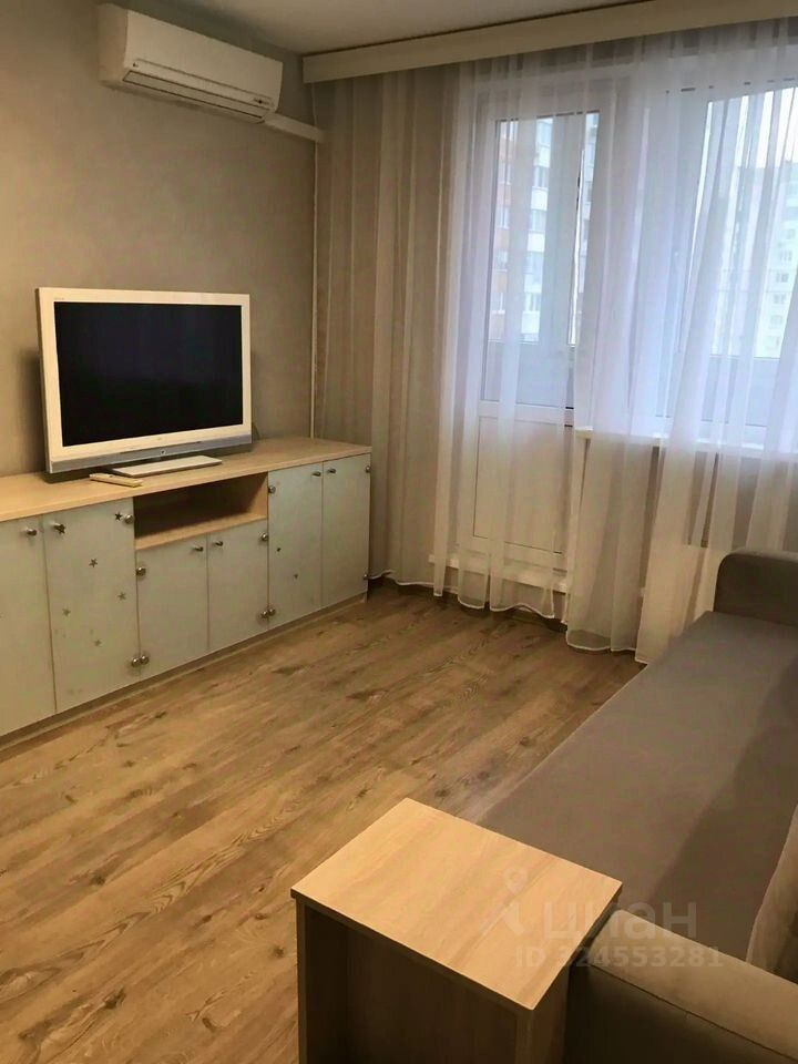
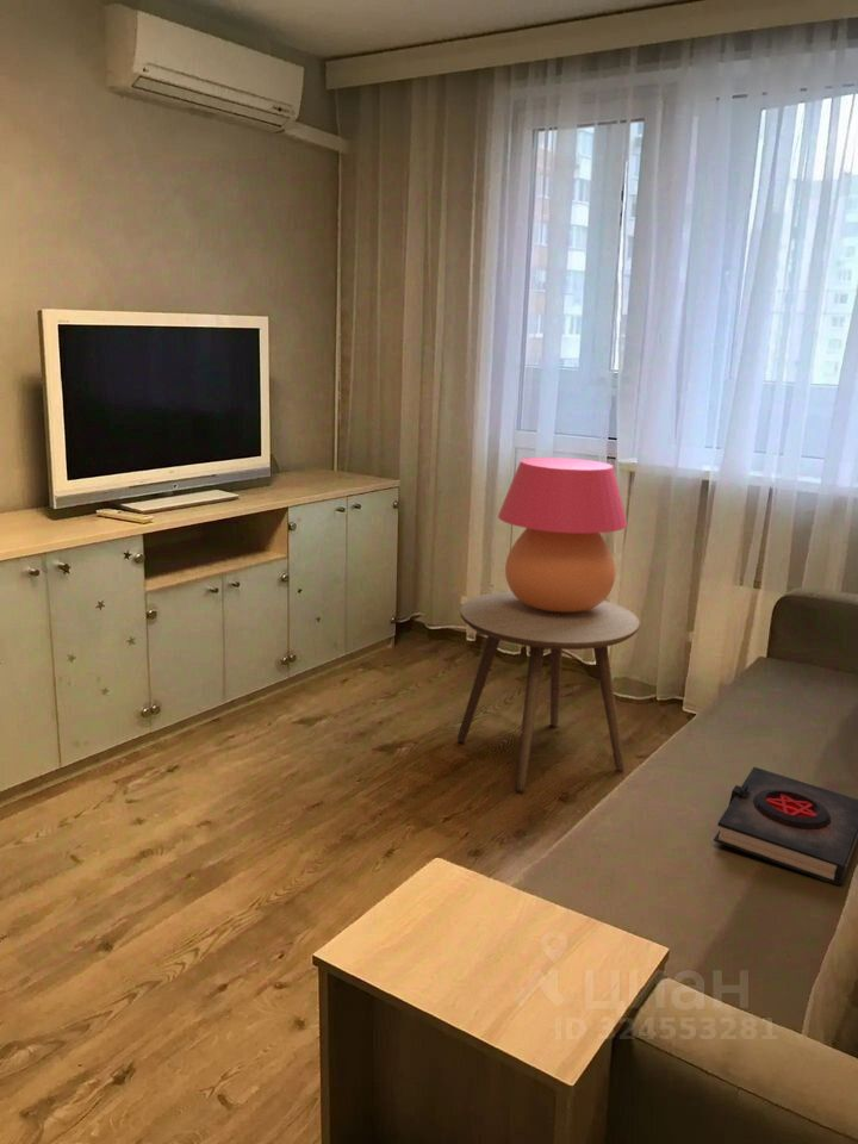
+ table lamp [497,456,629,613]
+ book [713,766,858,887]
+ side table [456,590,641,792]
